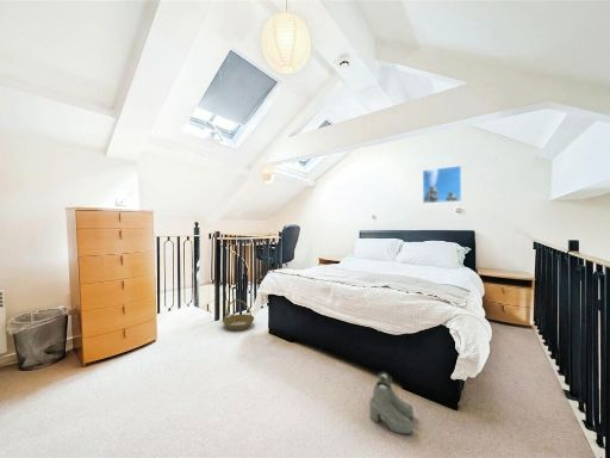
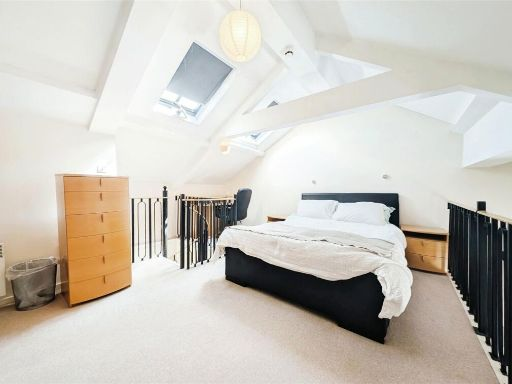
- boots [368,371,415,435]
- basket [222,298,255,332]
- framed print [422,165,462,204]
